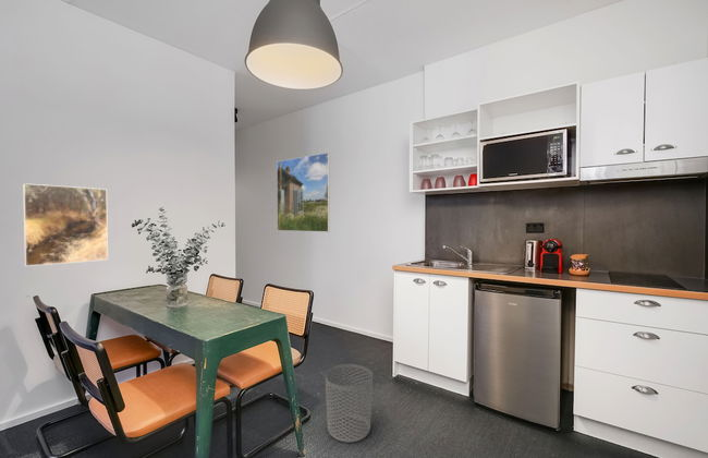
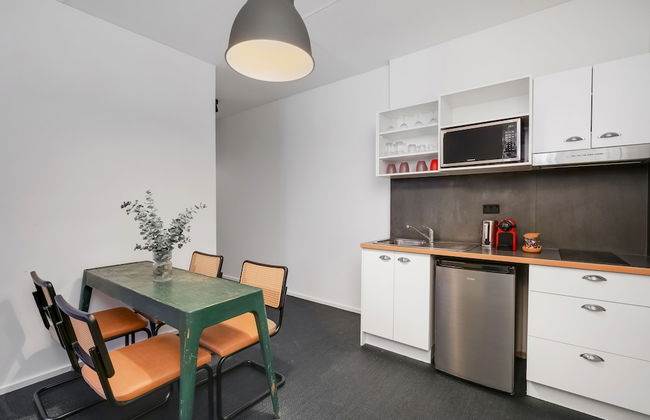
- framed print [22,182,109,267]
- waste bin [325,363,374,444]
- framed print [276,152,331,233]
